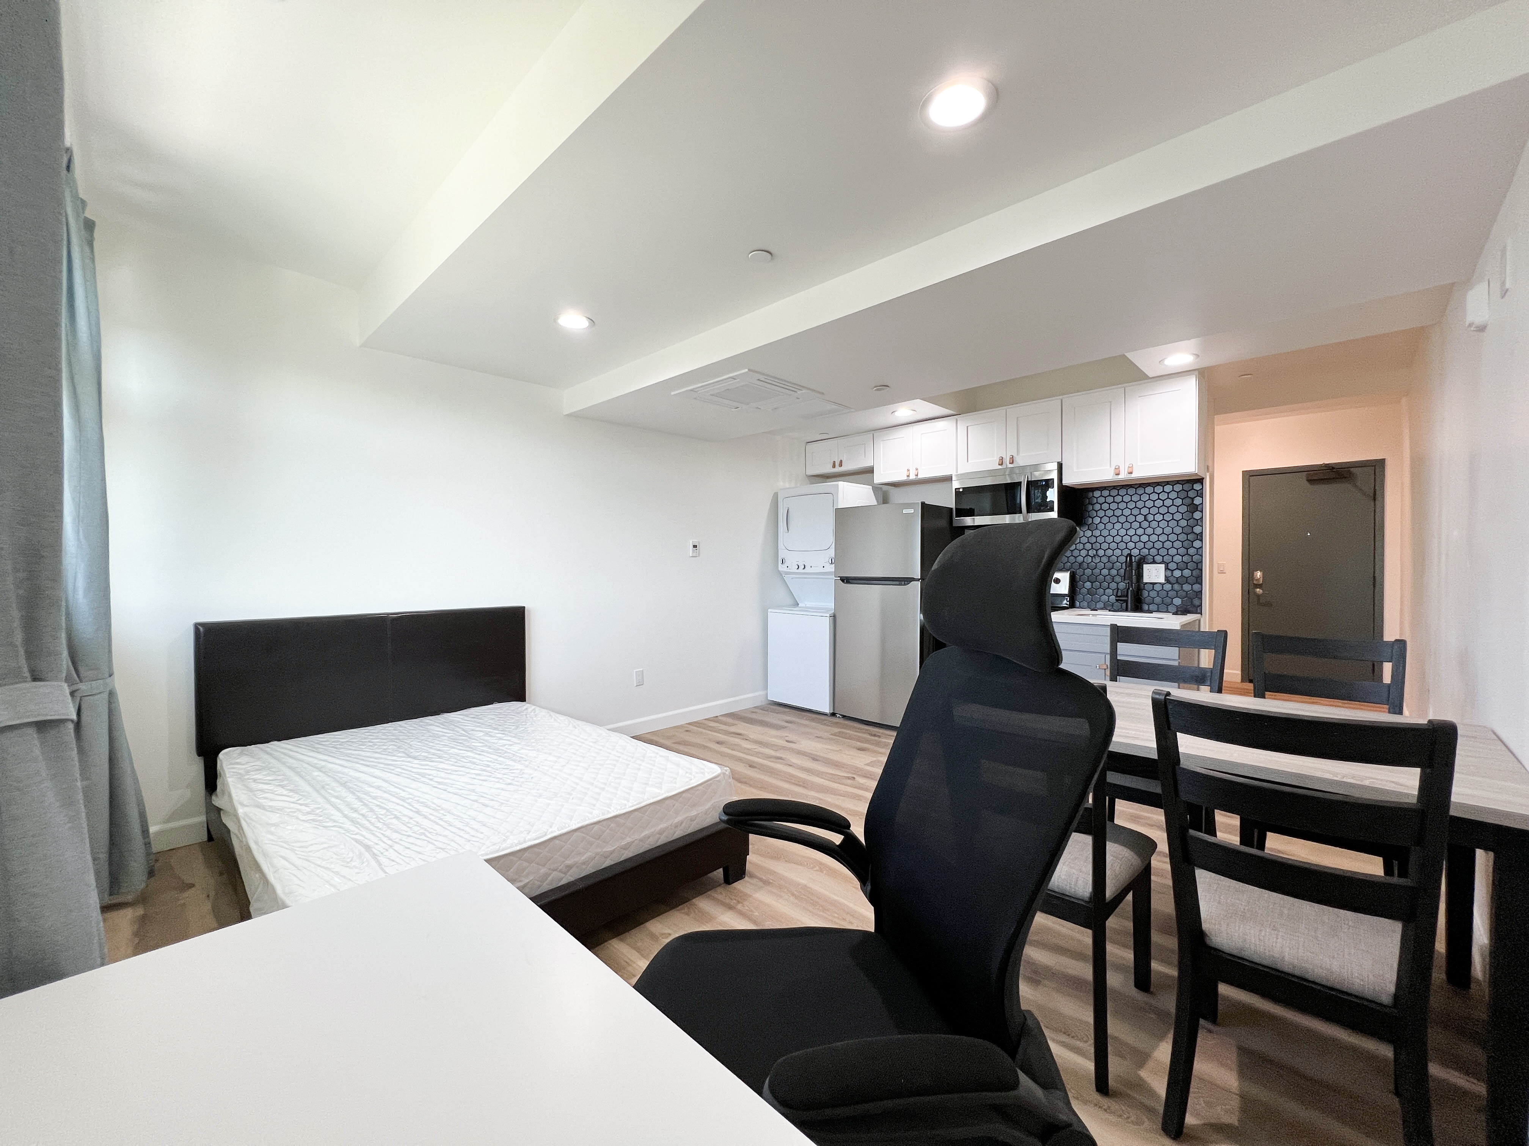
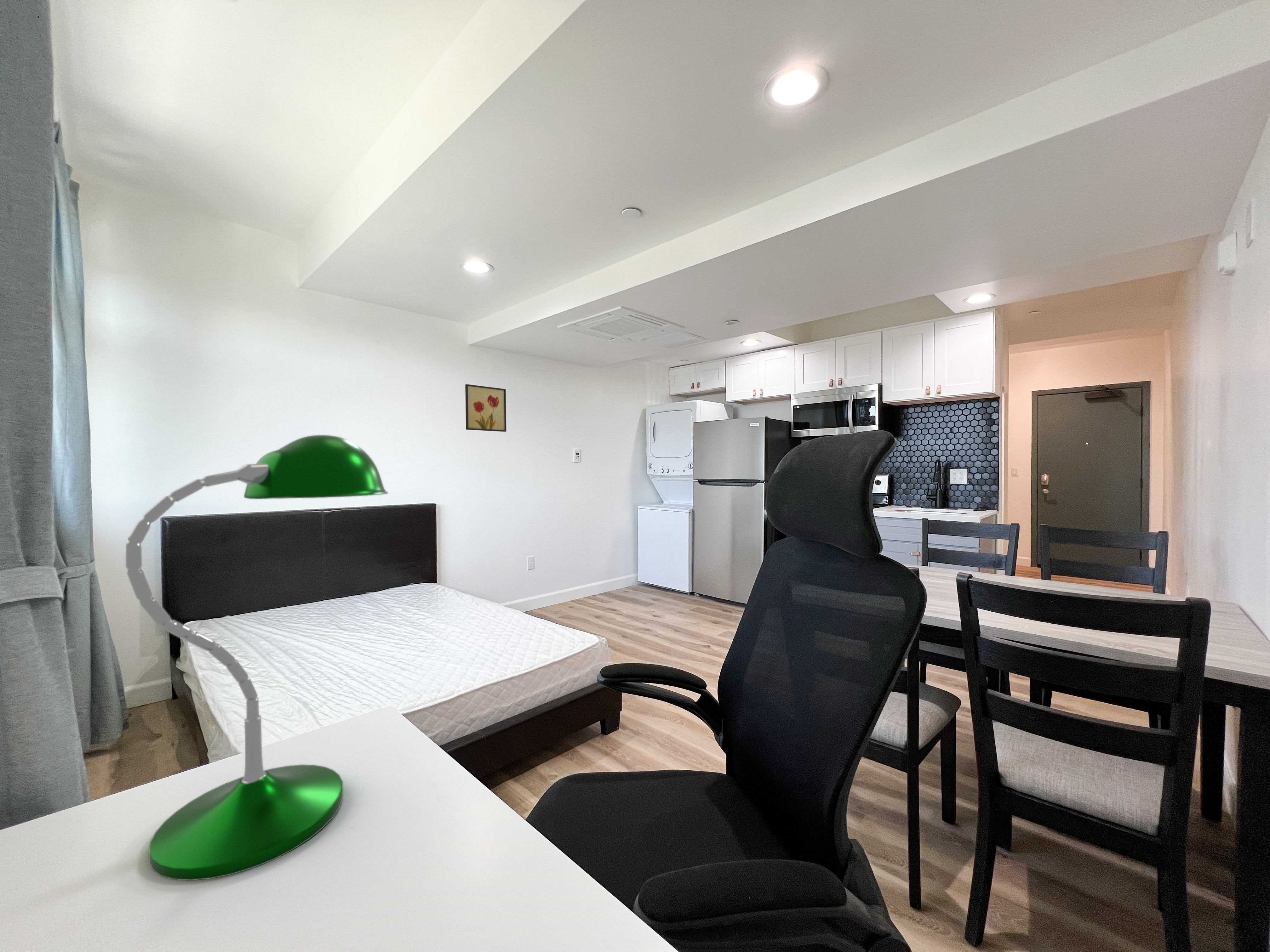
+ desk lamp [125,434,389,881]
+ wall art [465,384,507,432]
